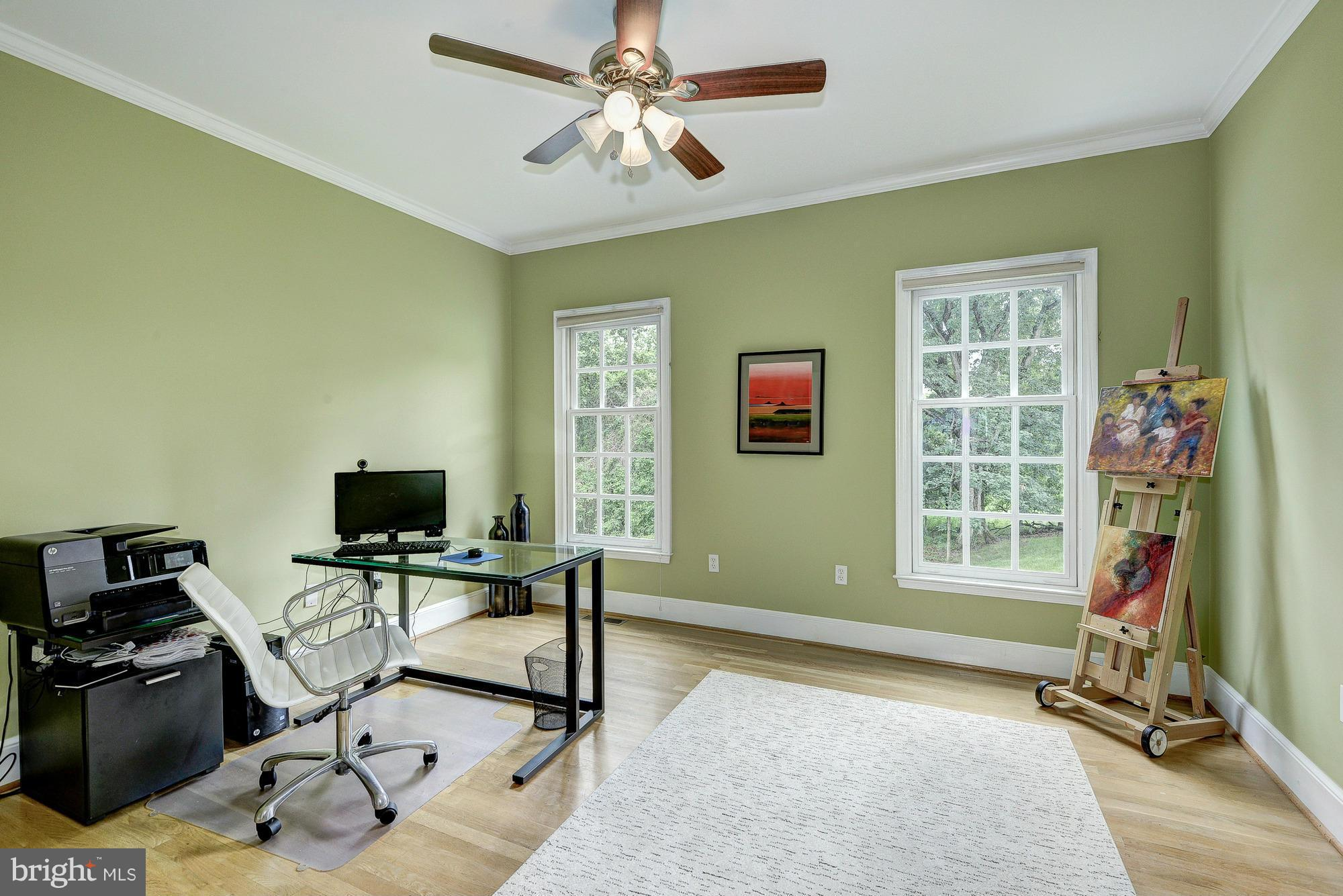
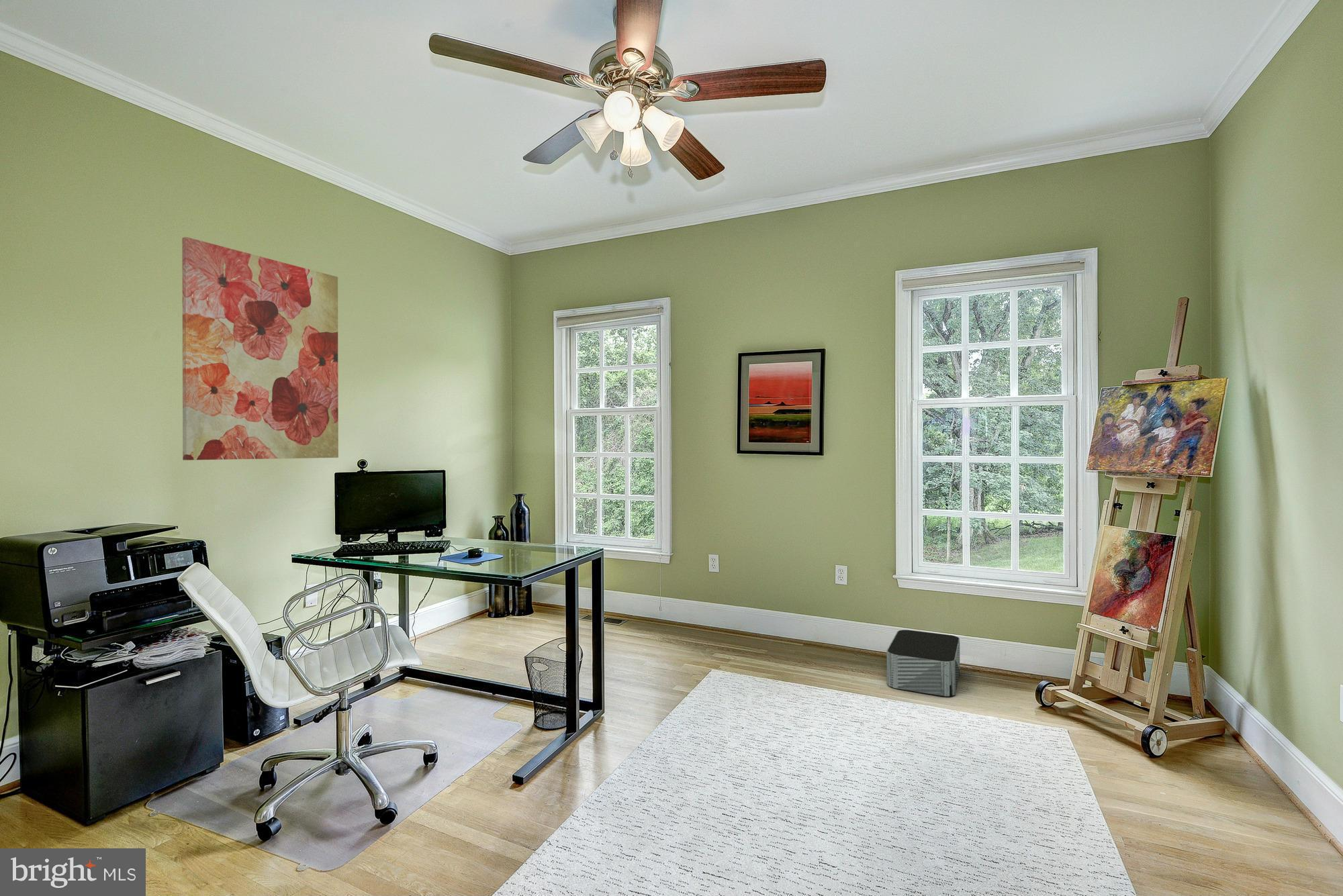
+ storage bin [886,629,960,697]
+ wall art [181,236,339,461]
